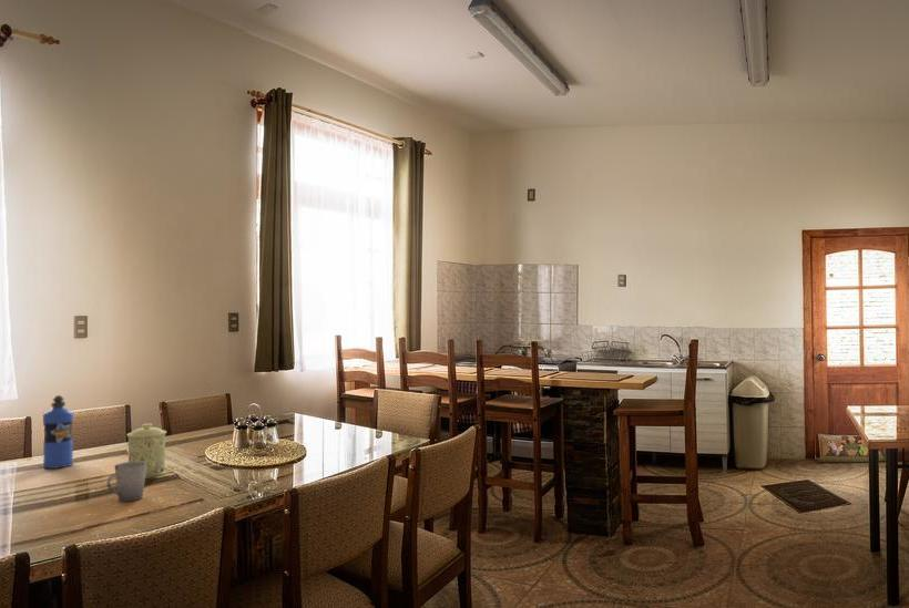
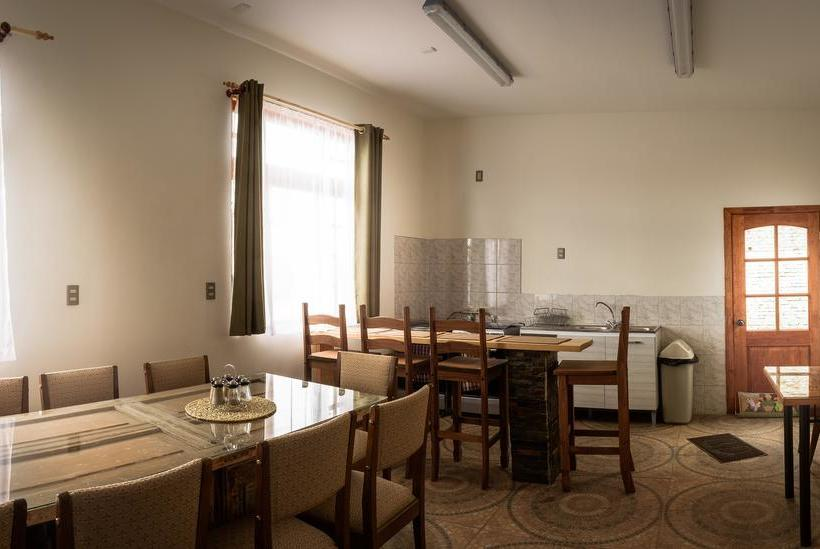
- cup [106,461,146,502]
- mug [125,423,167,480]
- water bottle [42,394,74,470]
